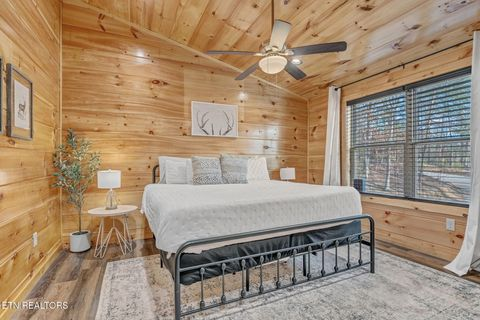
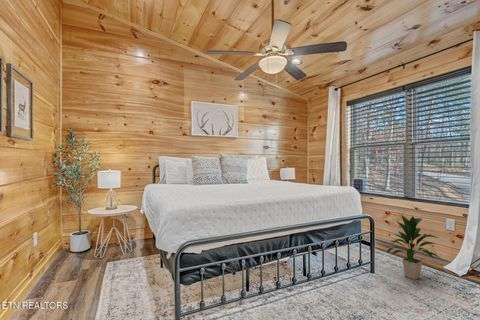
+ indoor plant [386,214,442,280]
